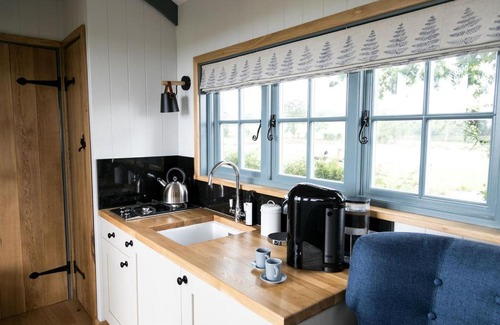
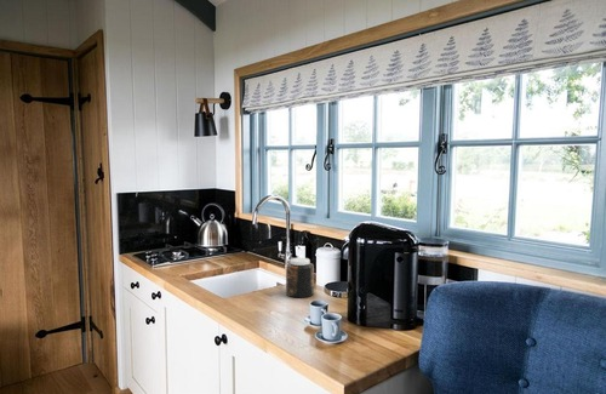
+ jar [285,257,315,298]
